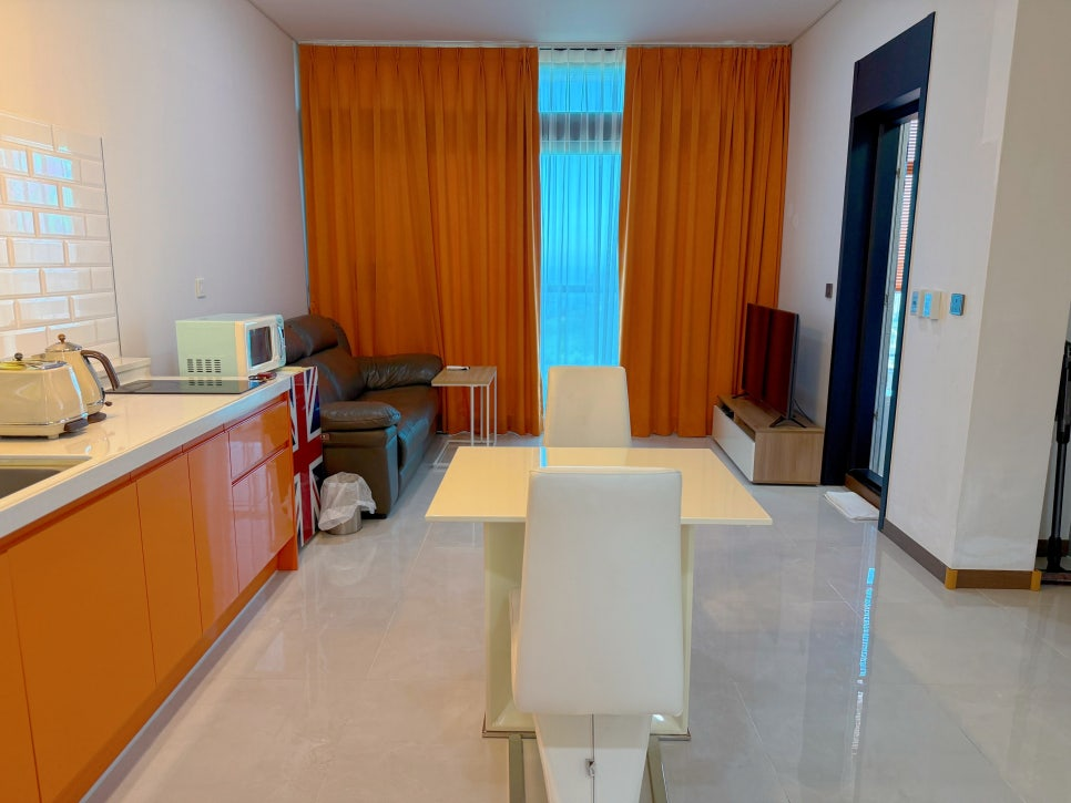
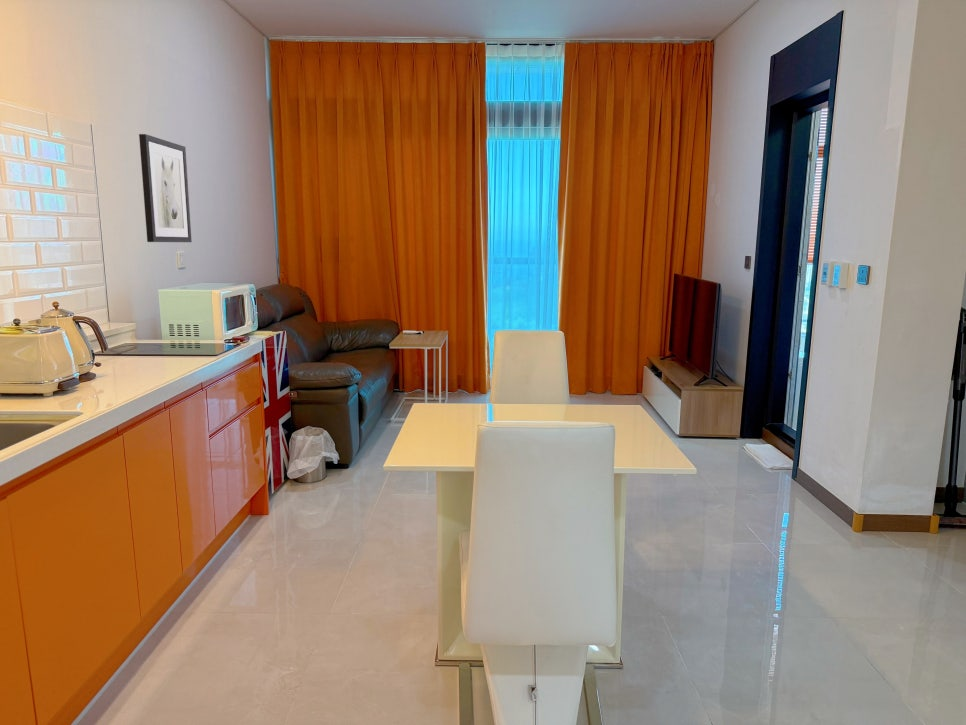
+ wall art [138,133,192,243]
